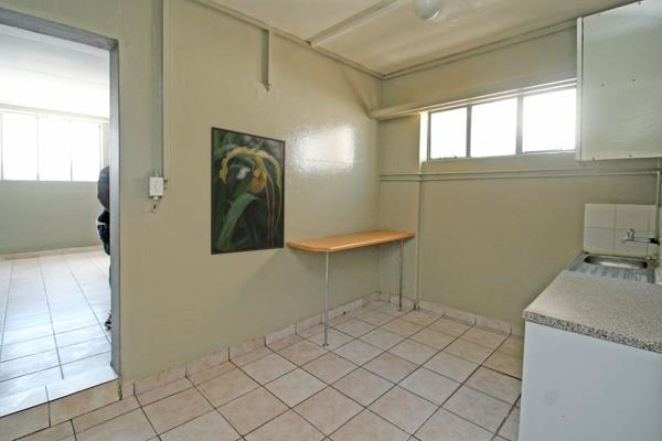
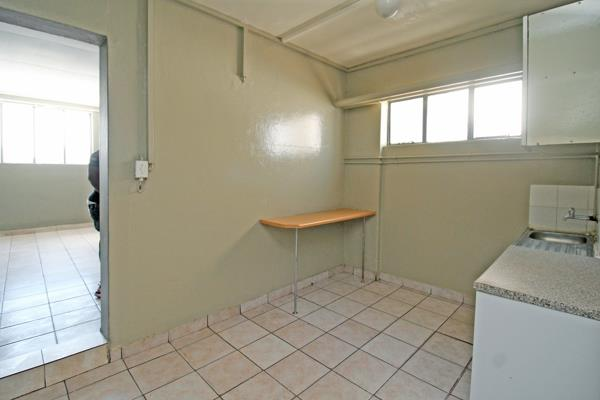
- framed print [210,126,286,256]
